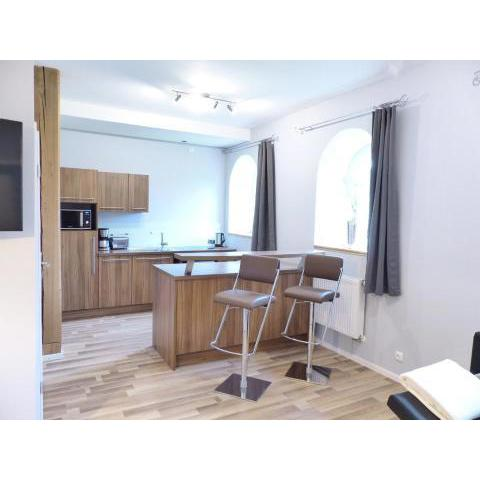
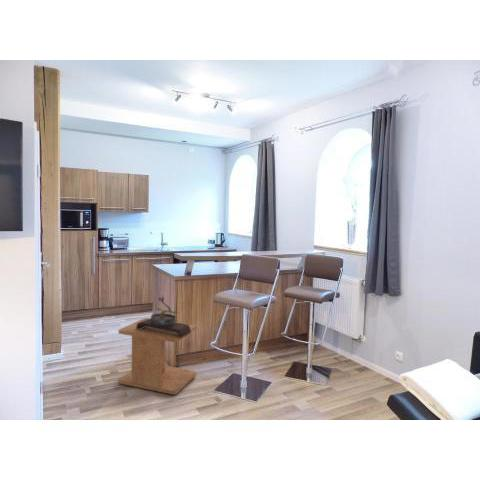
+ side table [117,317,198,396]
+ bonsai tree [136,294,192,338]
